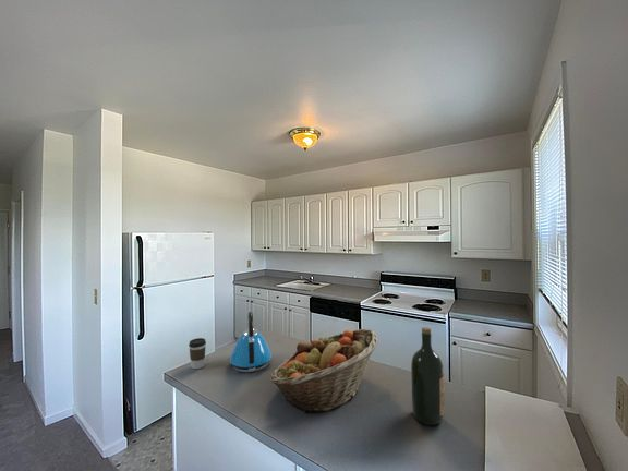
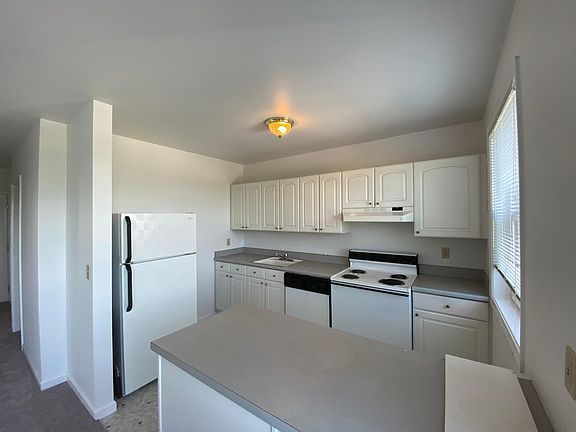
- kettle [229,311,273,373]
- coffee cup [188,337,207,370]
- fruit basket [269,328,378,414]
- wine bottle [410,326,446,426]
